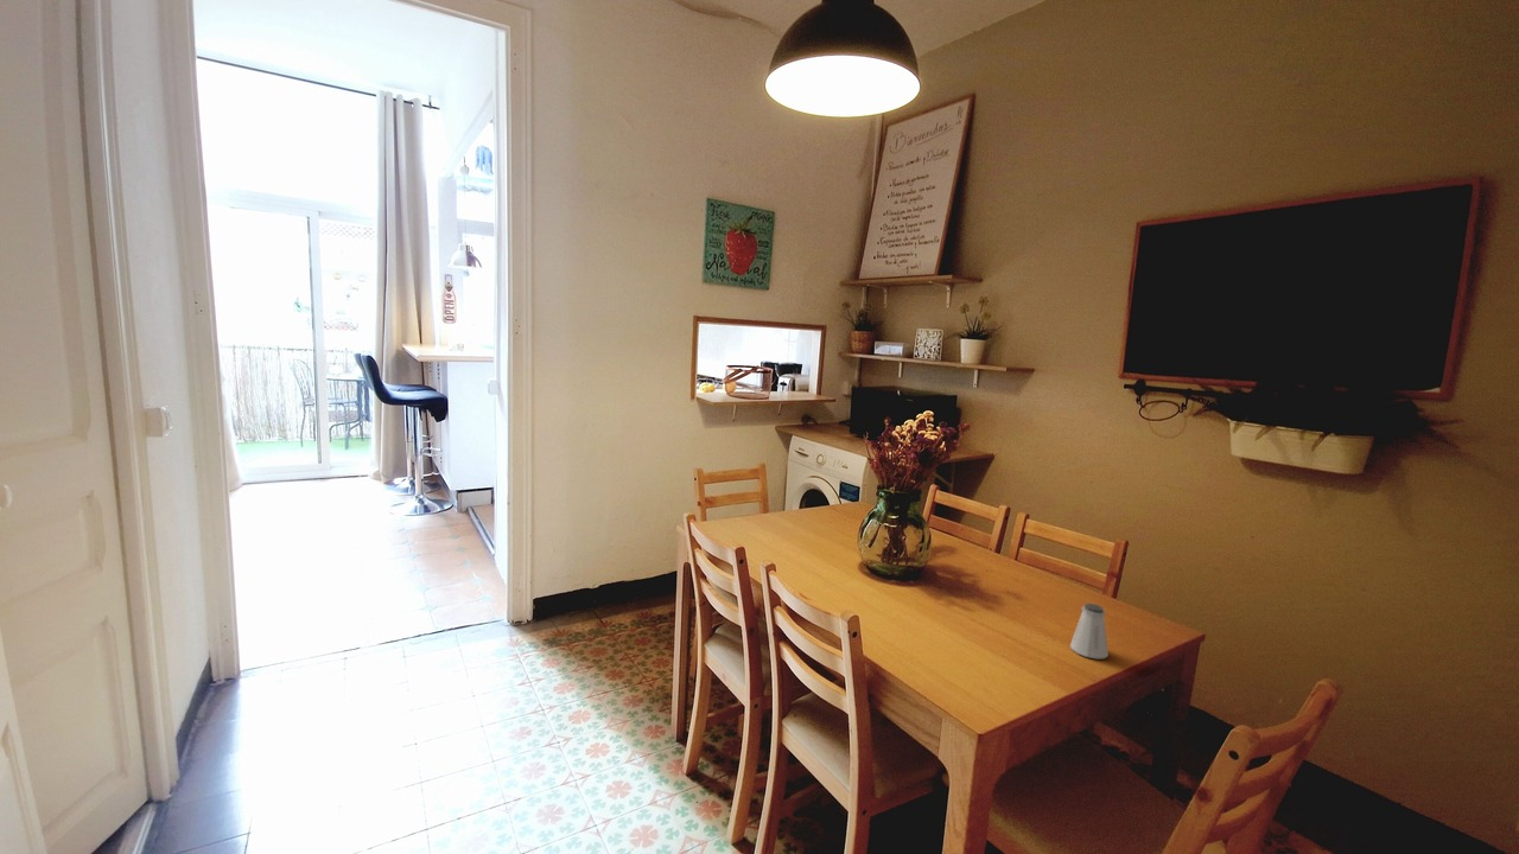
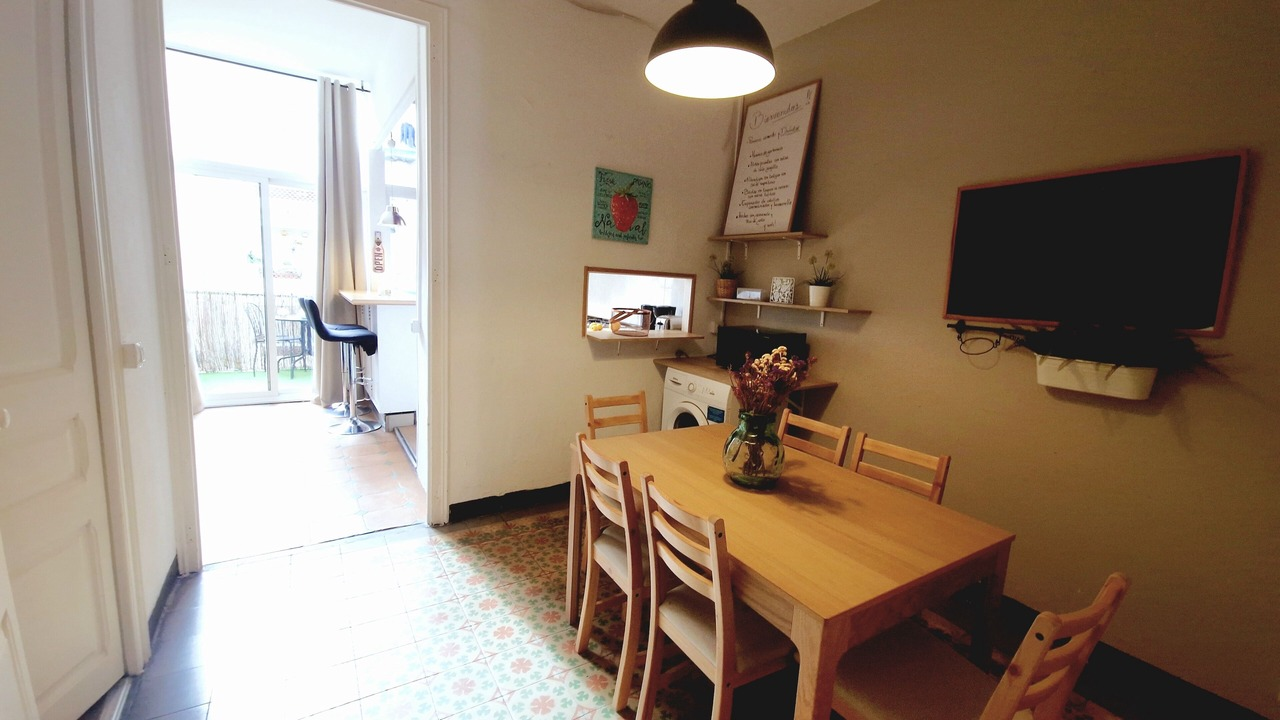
- saltshaker [1069,603,1110,661]
